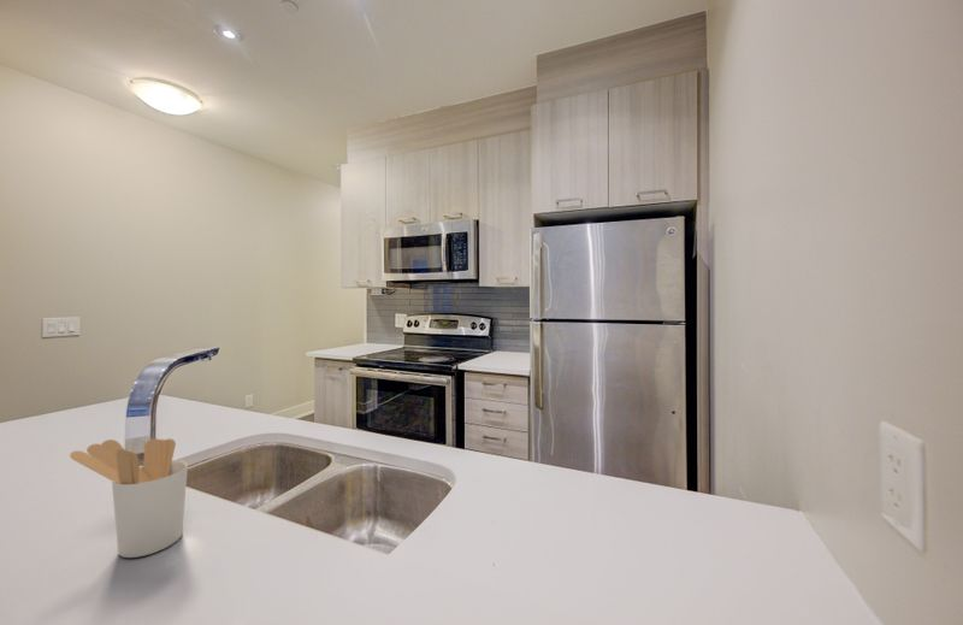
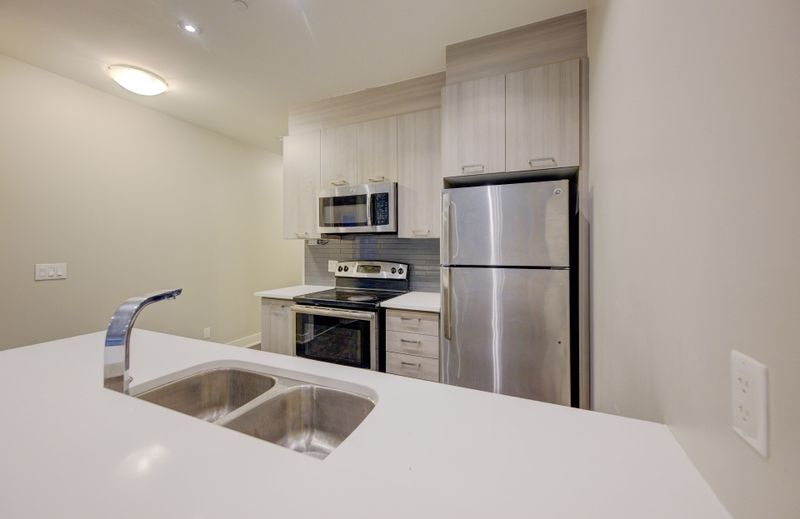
- utensil holder [69,437,189,559]
